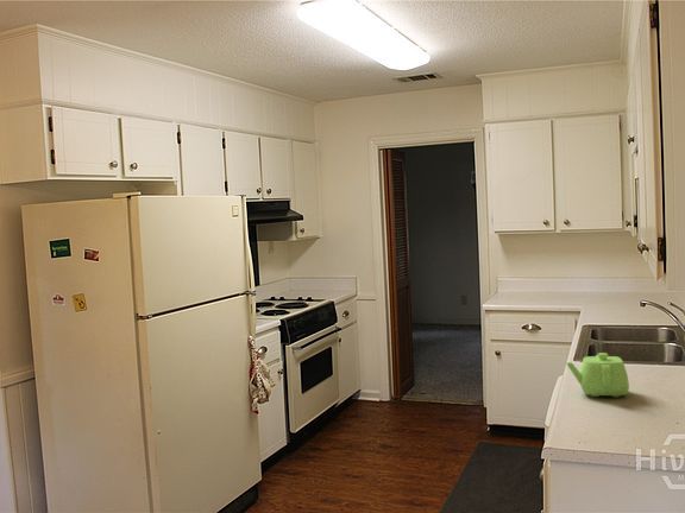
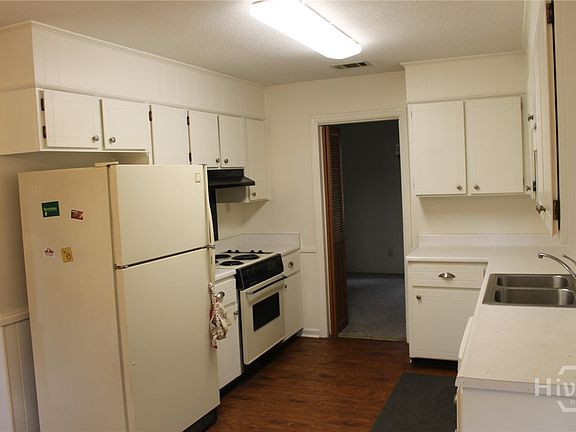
- teapot [566,352,630,398]
